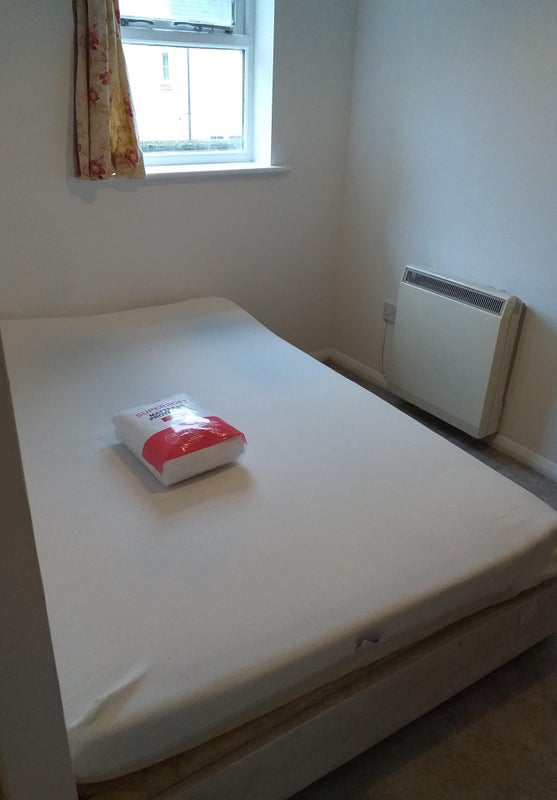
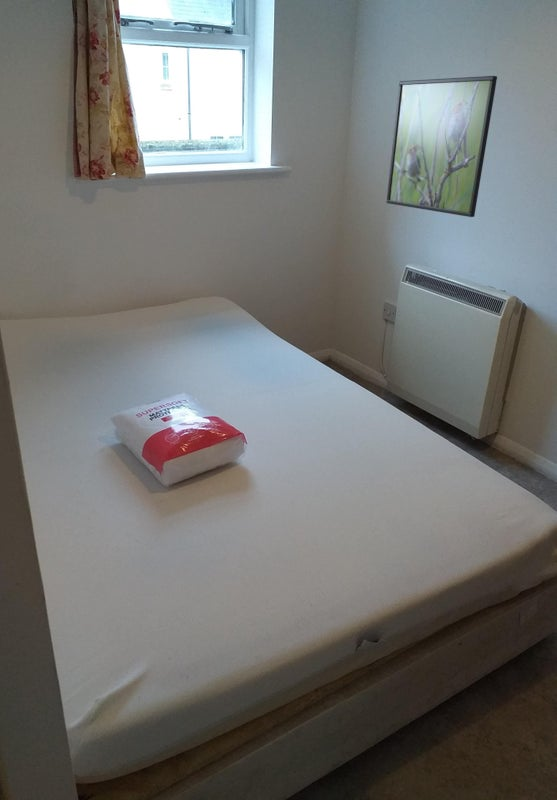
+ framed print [386,75,498,218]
